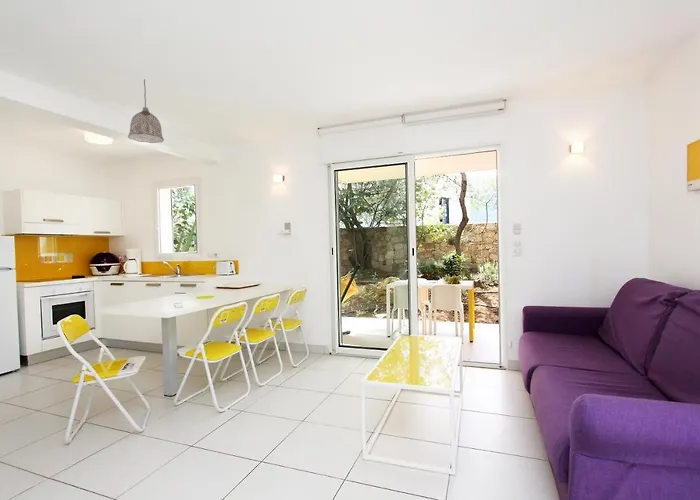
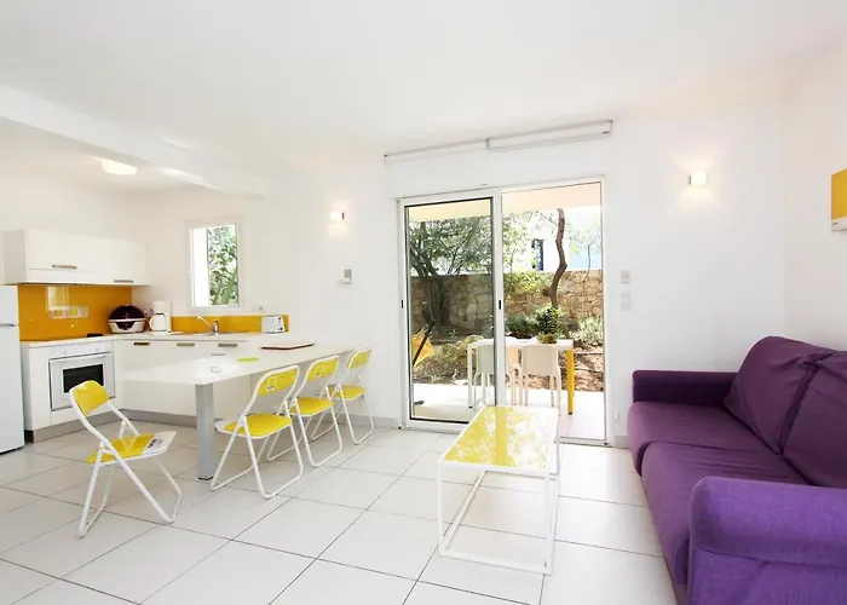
- pendant lamp [127,78,165,144]
